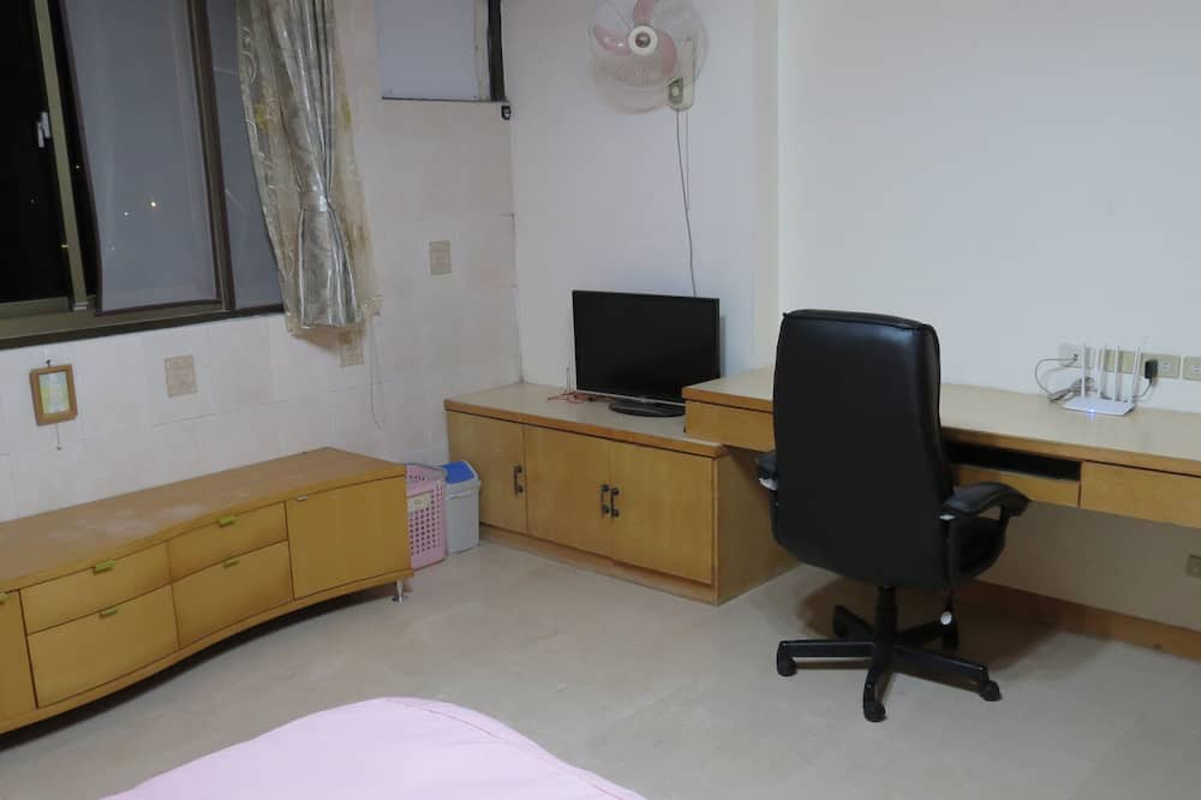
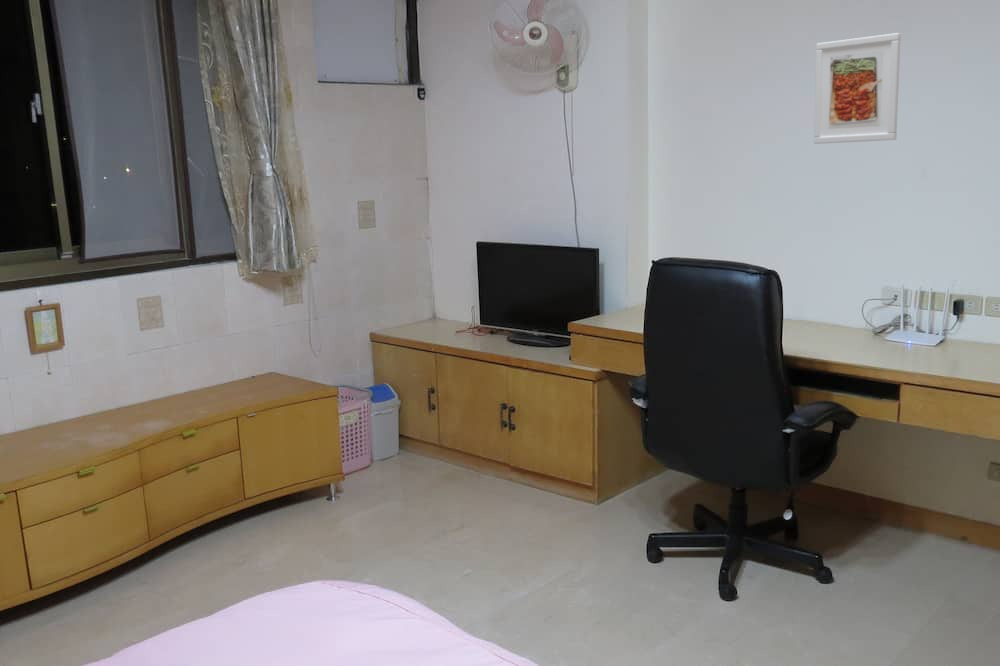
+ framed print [813,32,902,145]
